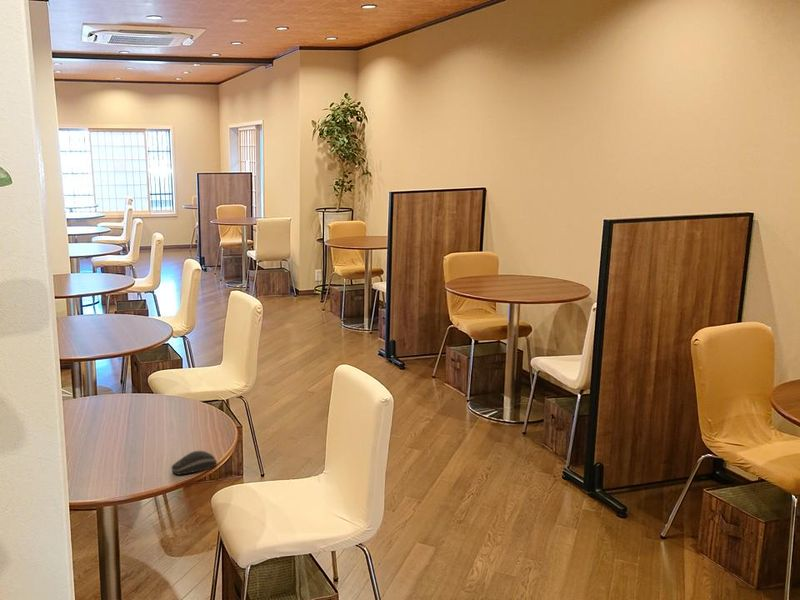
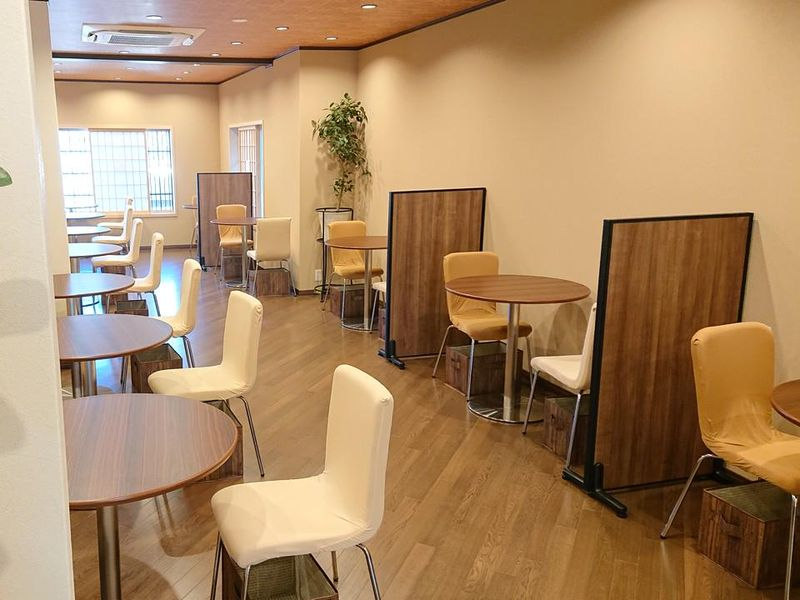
- computer mouse [170,450,218,476]
